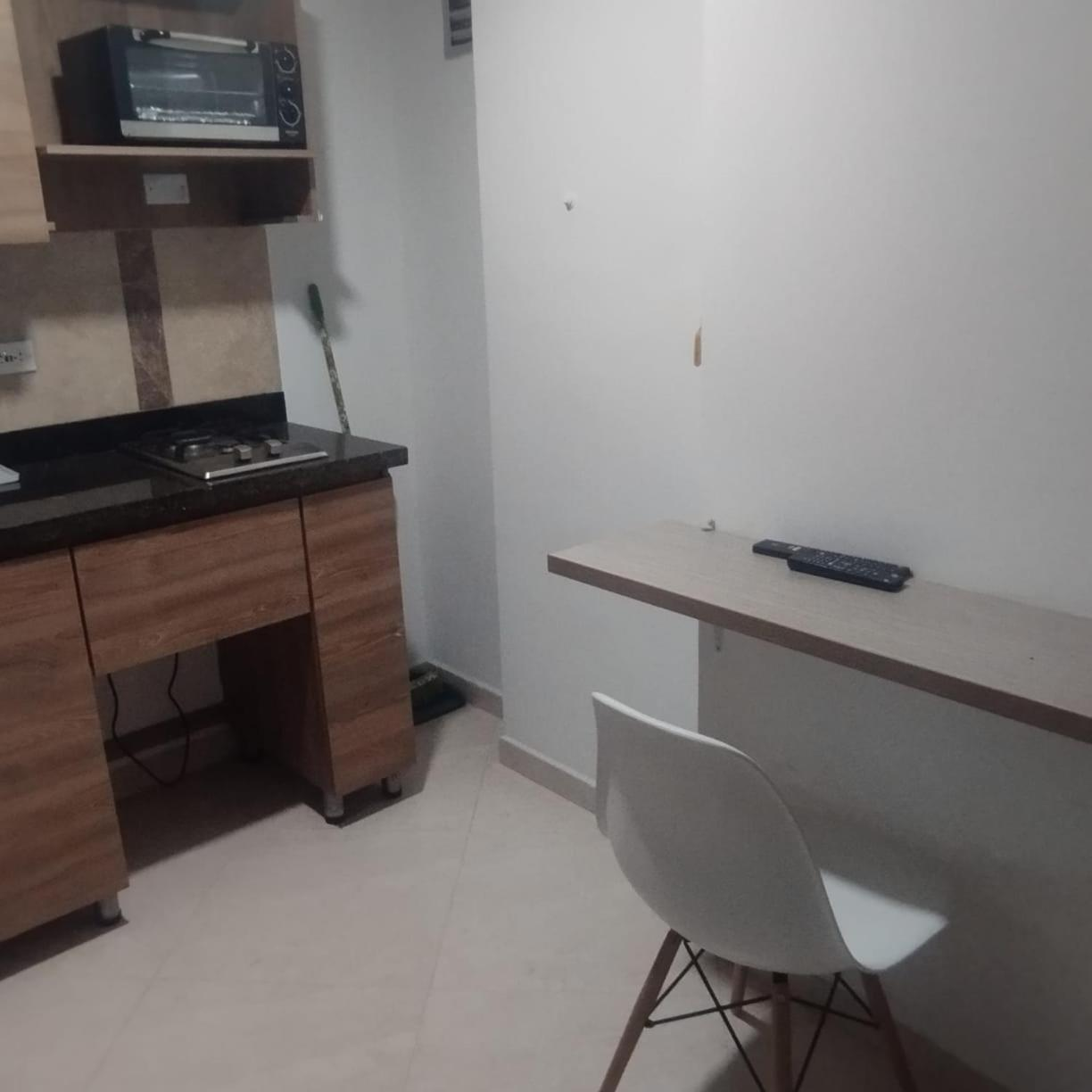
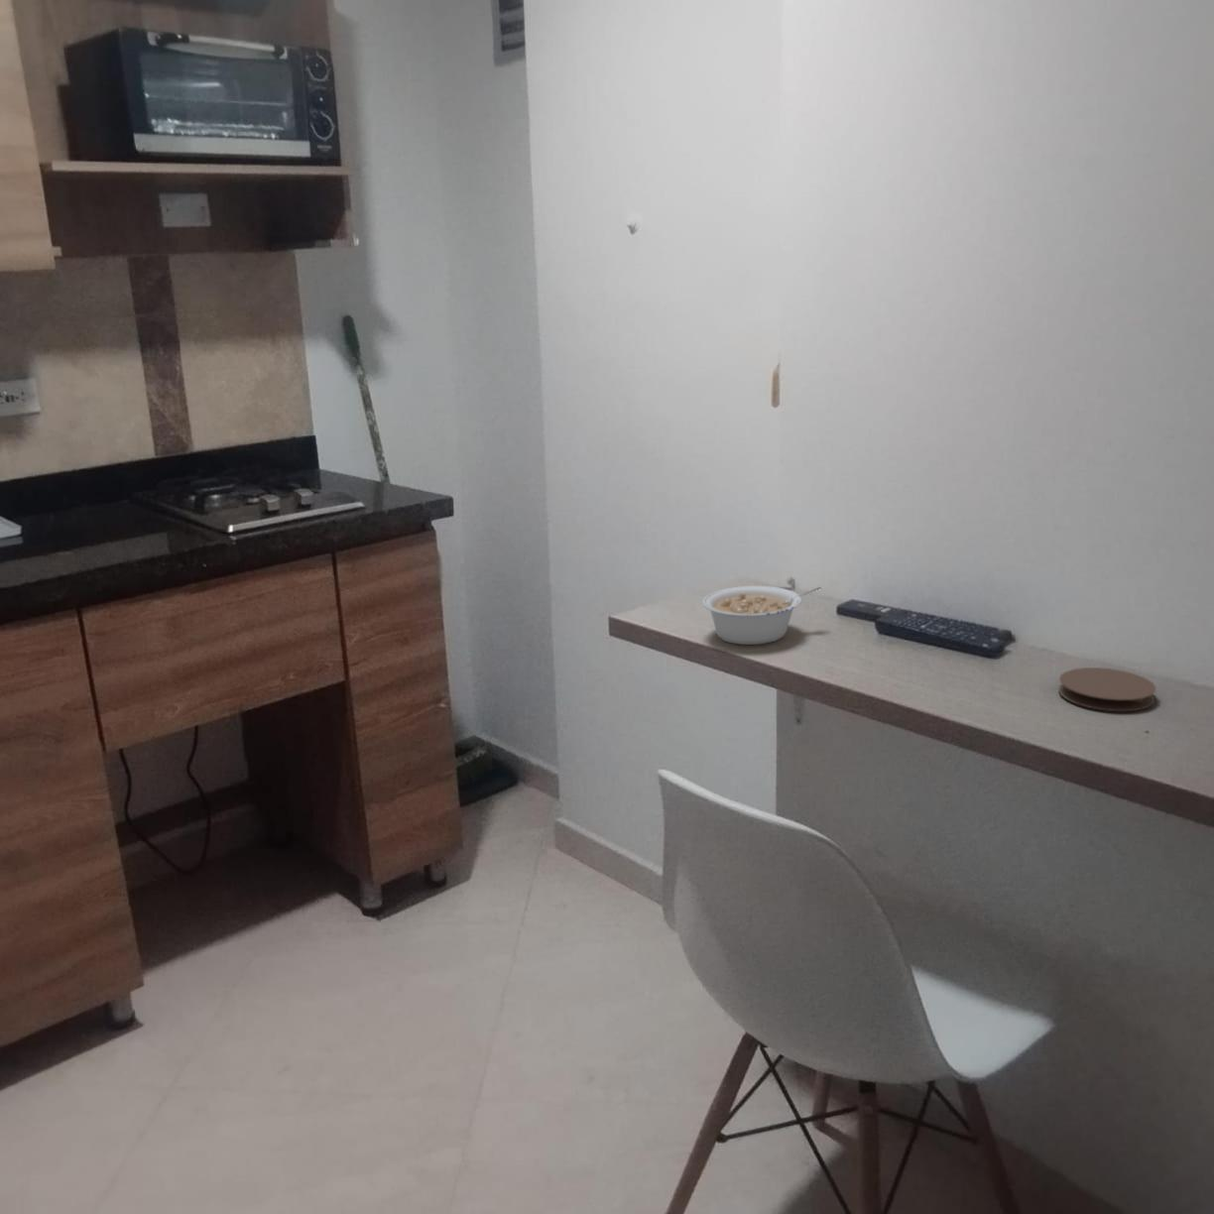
+ legume [701,585,823,646]
+ coaster [1057,667,1156,713]
